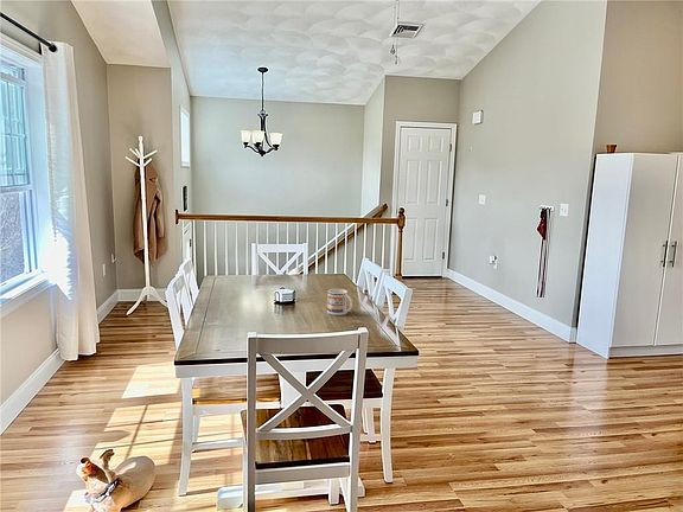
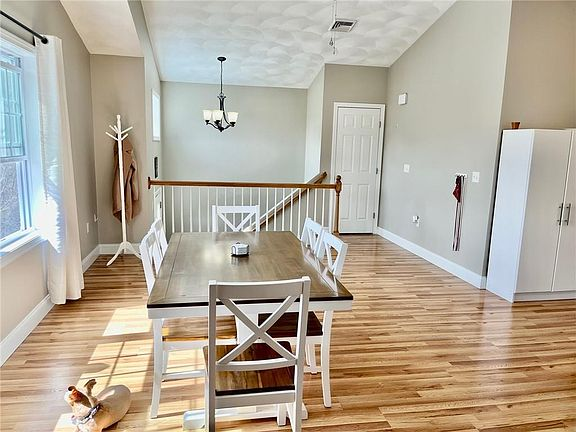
- mug [326,288,353,316]
